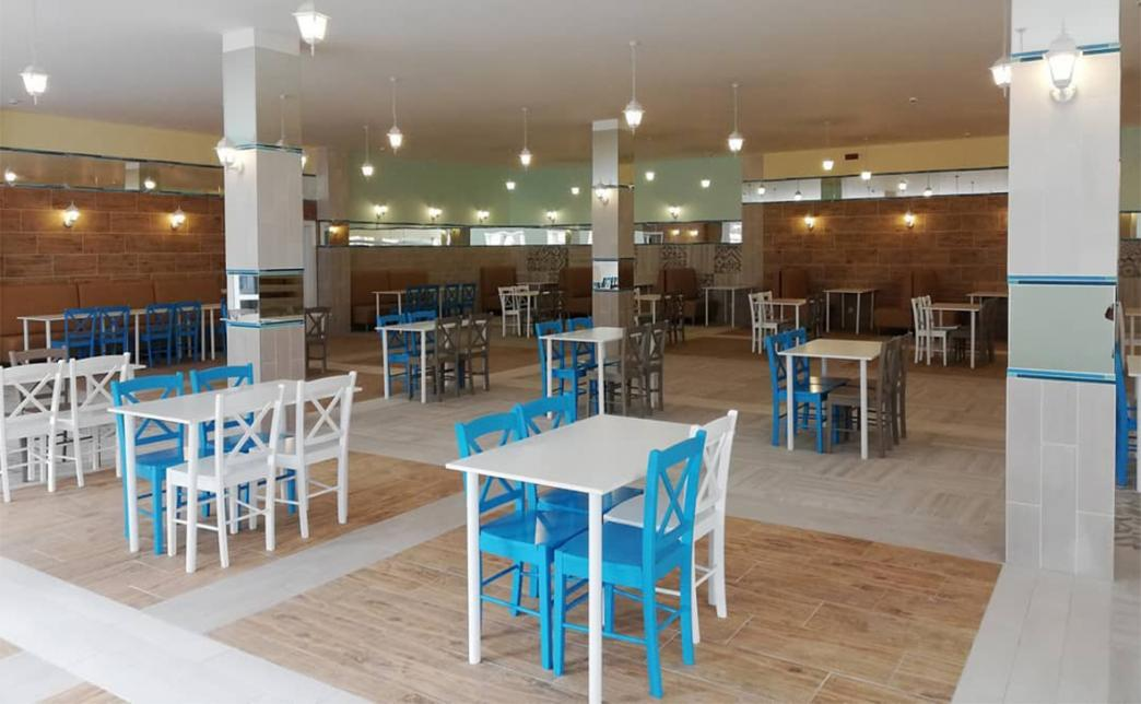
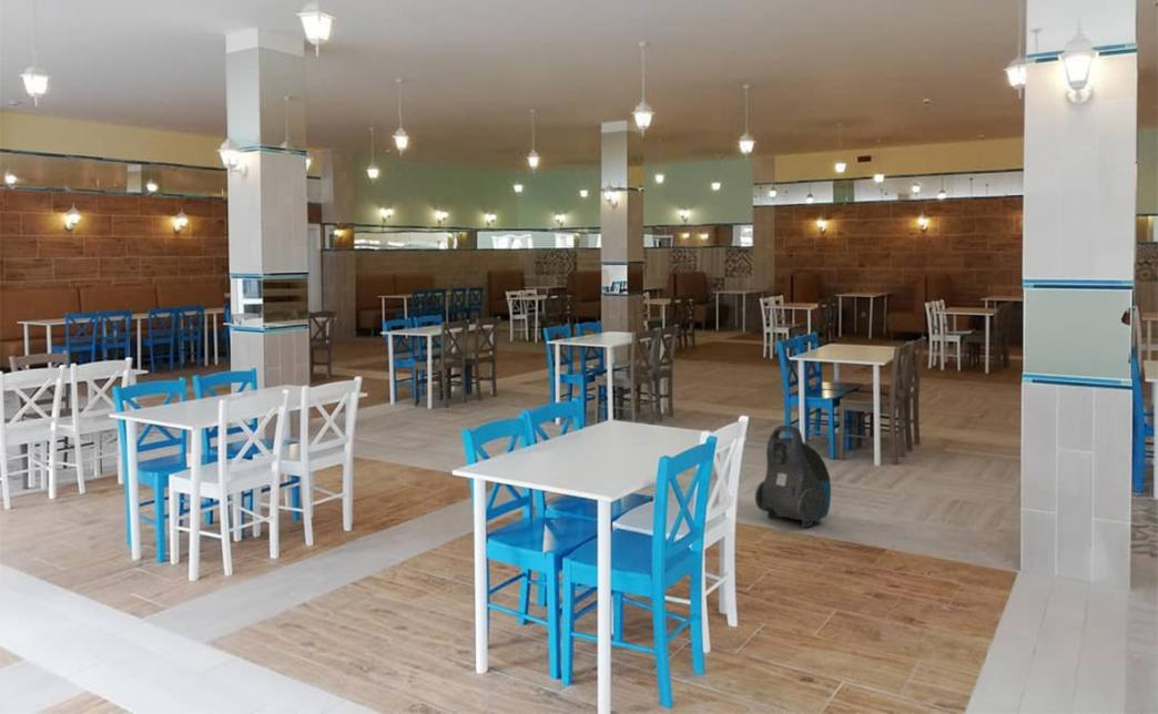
+ vacuum cleaner [754,425,832,528]
